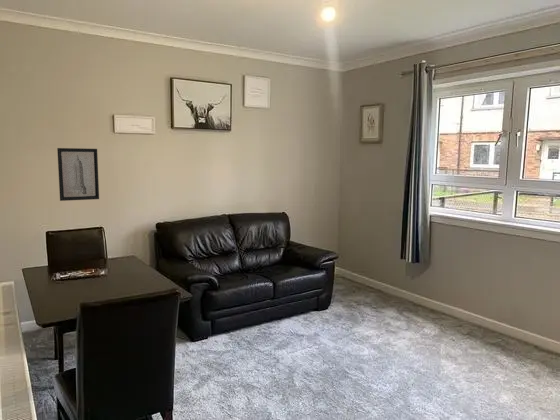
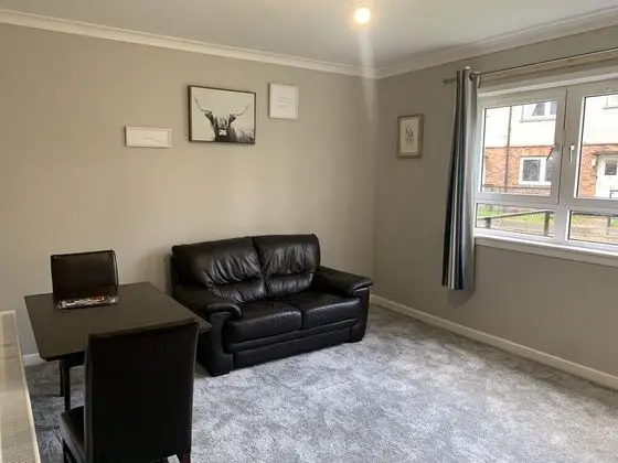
- wall art [56,147,100,202]
